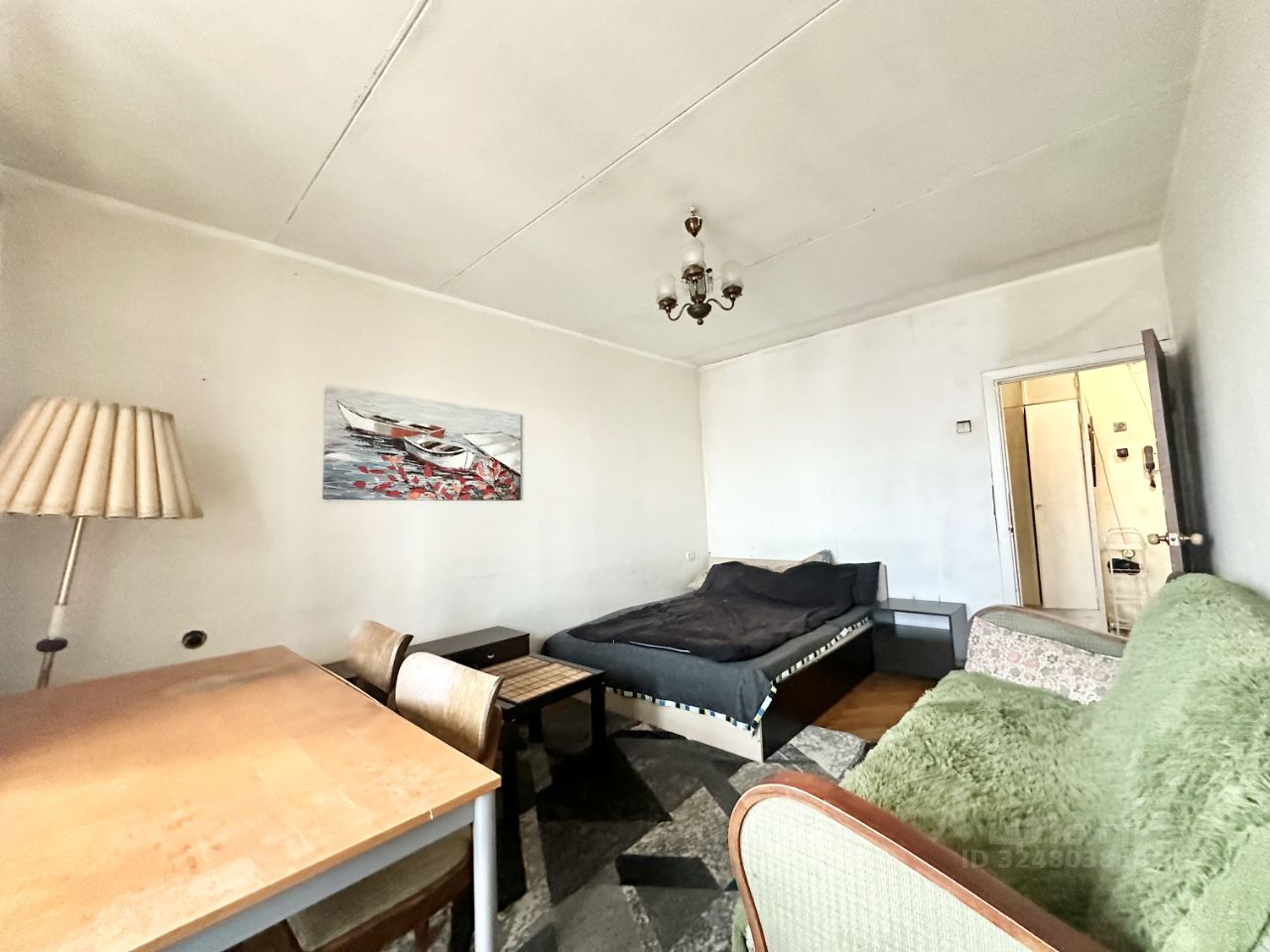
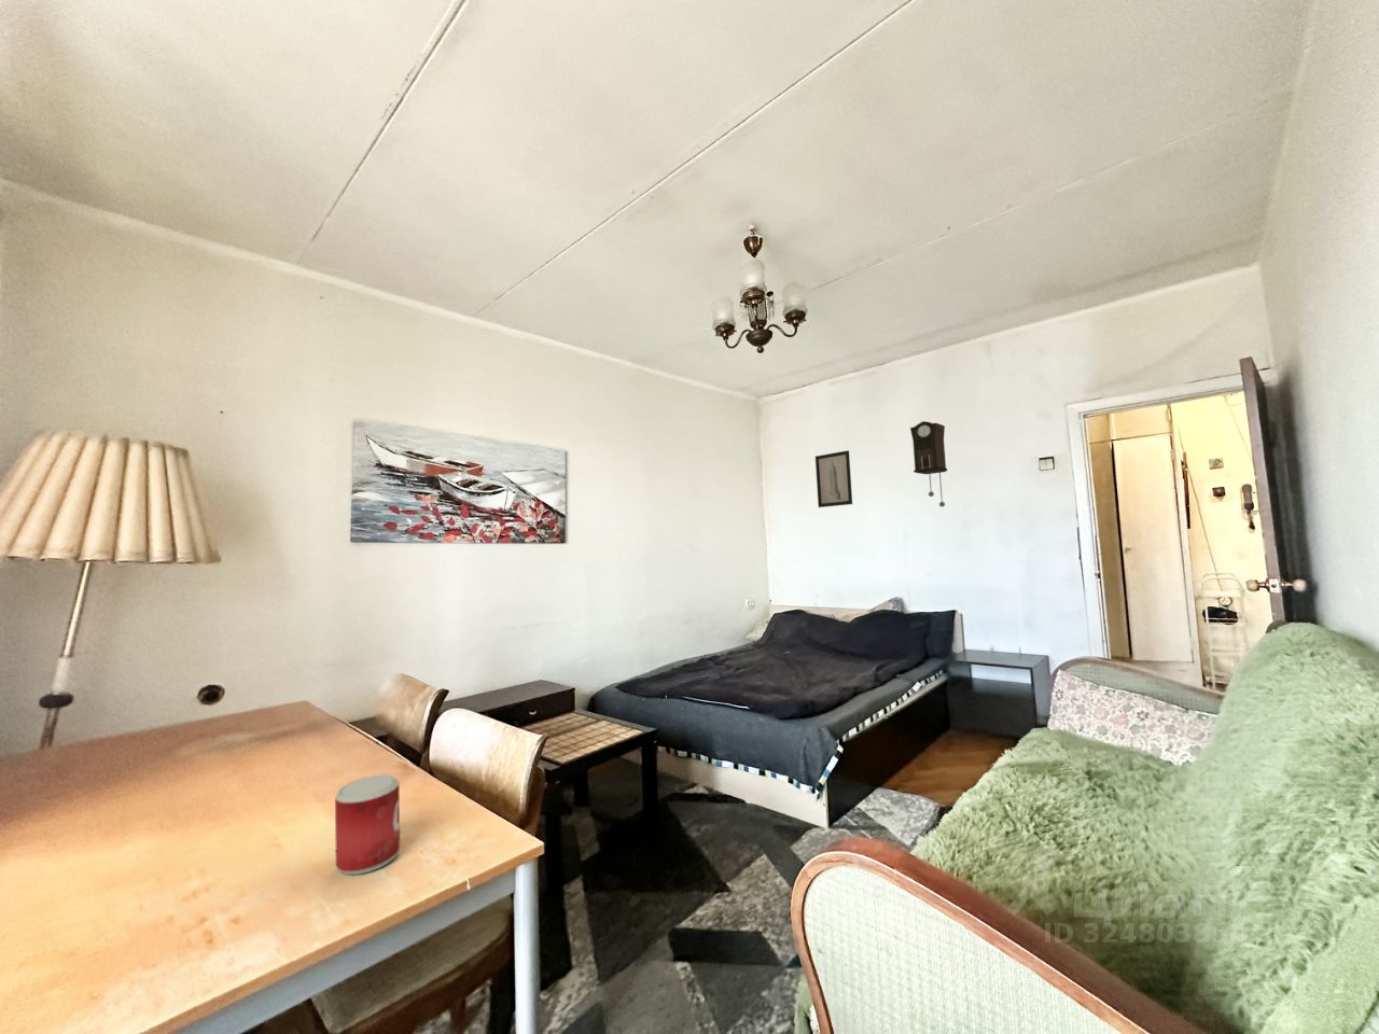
+ wall art [814,450,853,508]
+ beverage can [334,773,401,875]
+ pendulum clock [909,420,948,508]
